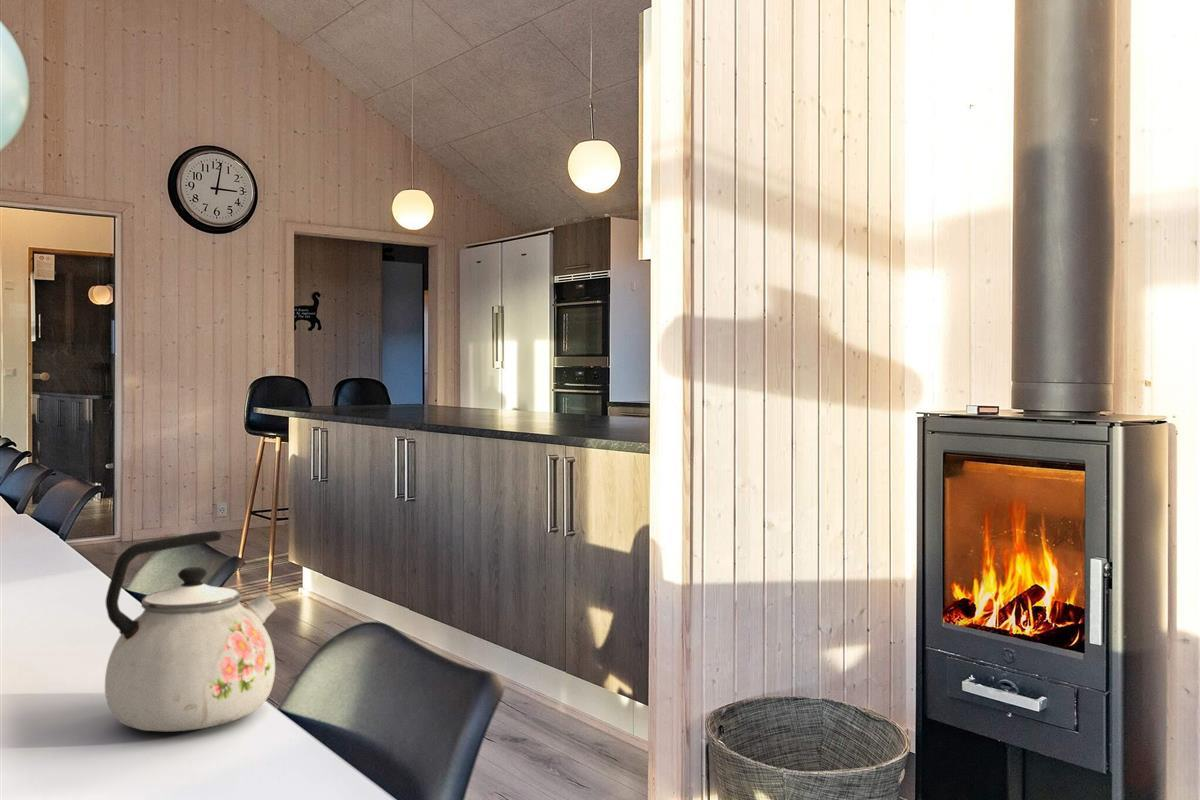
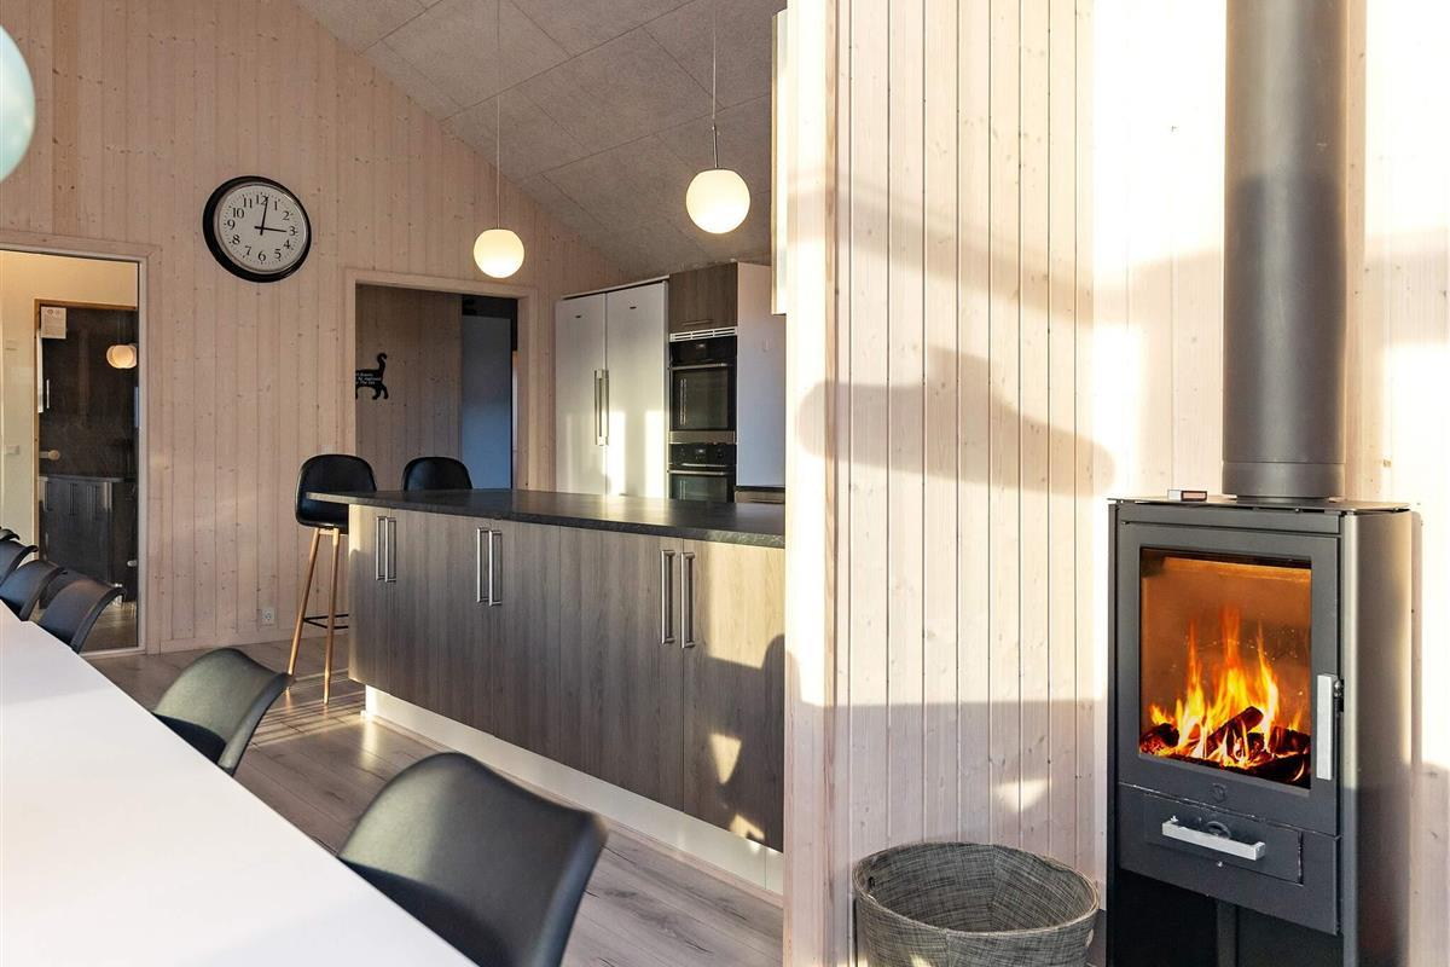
- kettle [104,530,277,732]
